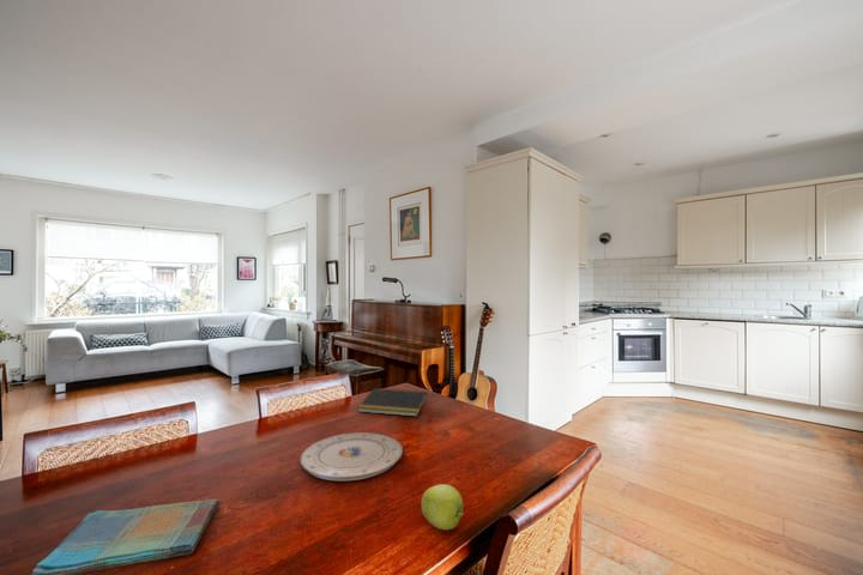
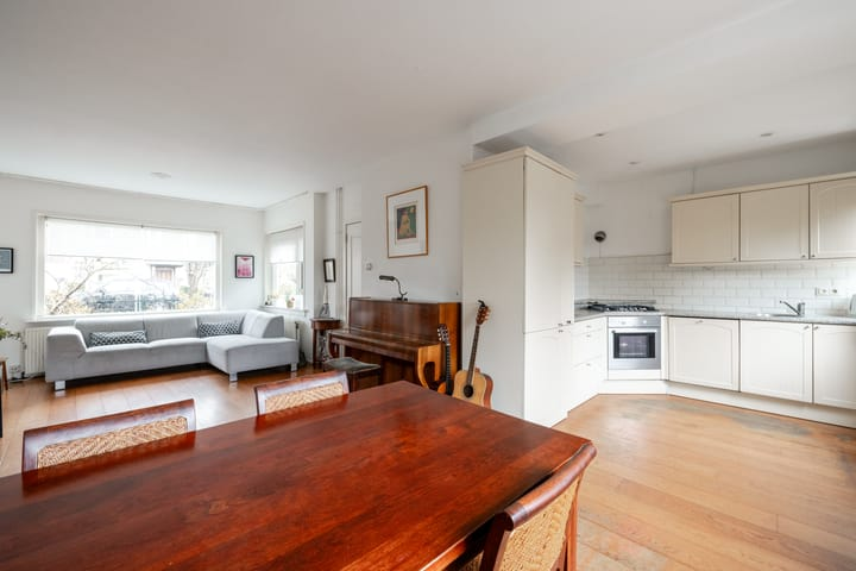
- plate [300,432,404,482]
- notepad [356,387,429,418]
- dish towel [30,497,221,575]
- apple [420,483,464,531]
